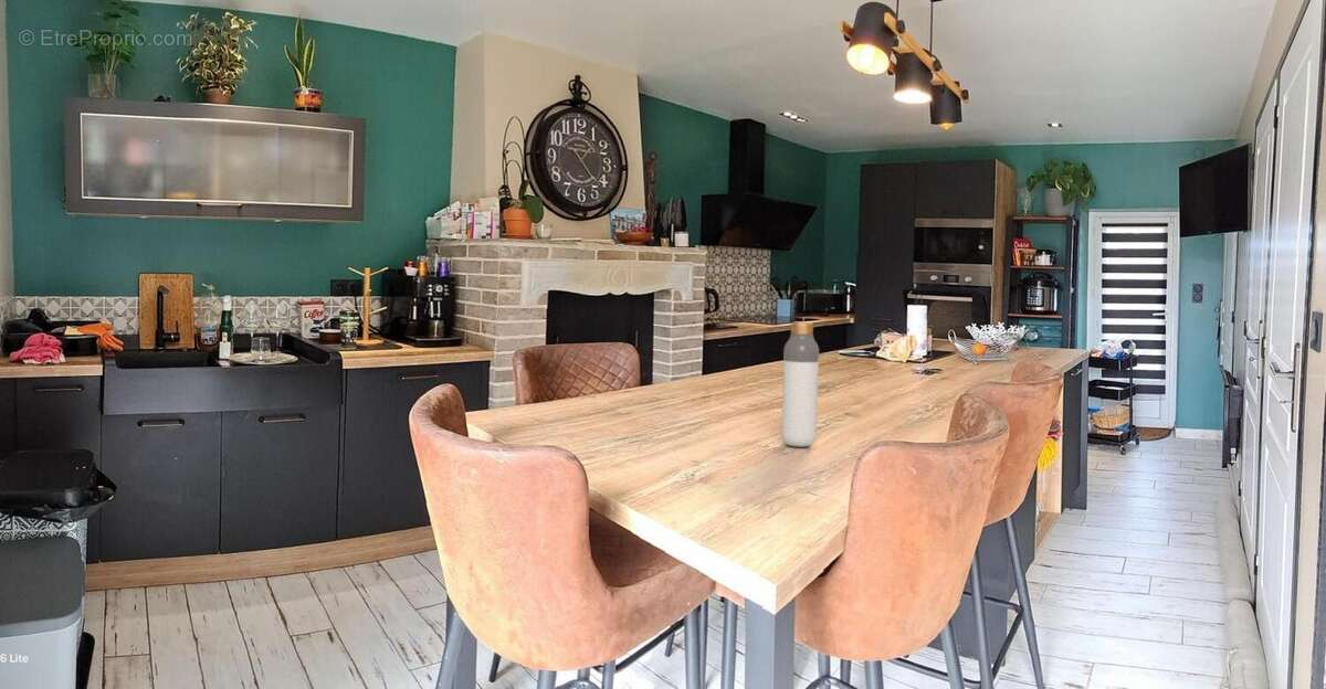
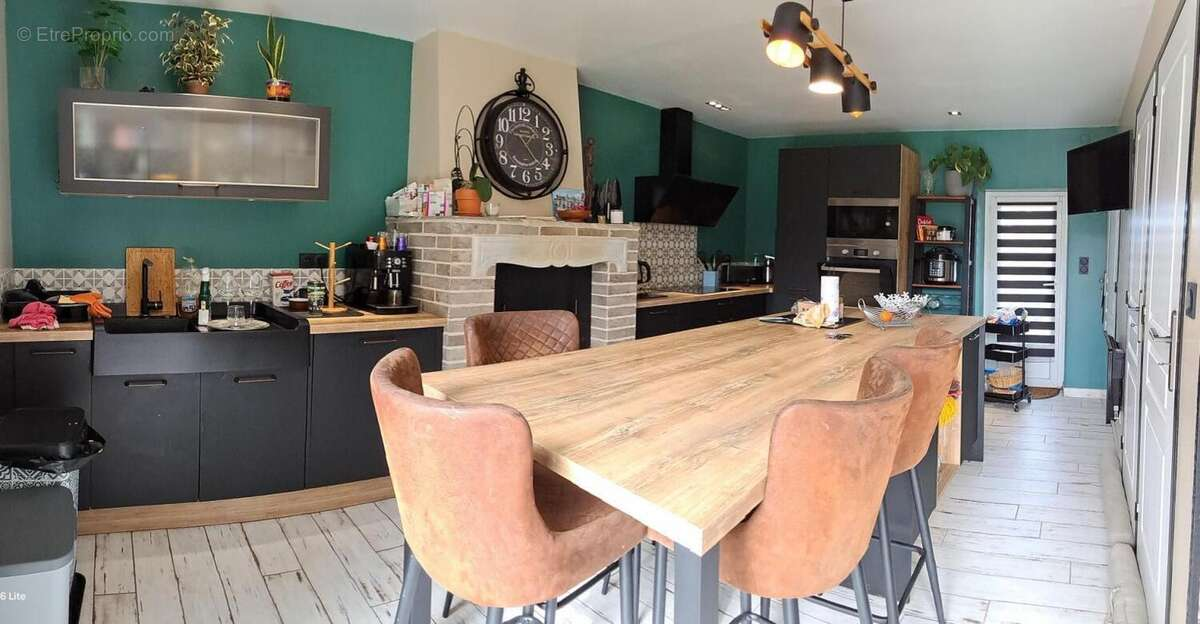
- bottle [780,320,820,448]
